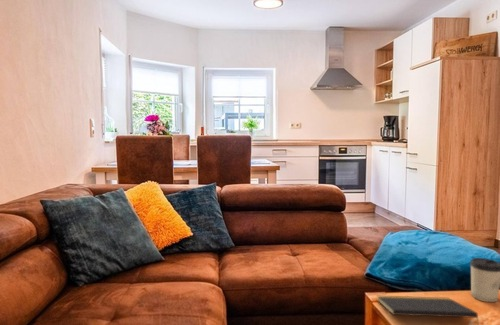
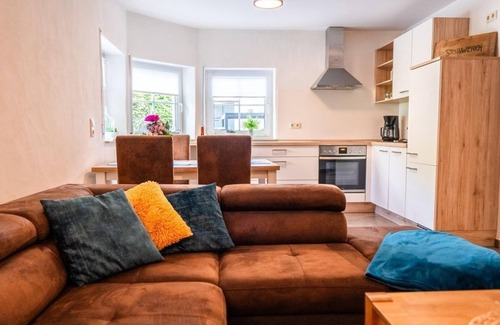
- notepad [376,295,479,325]
- cup [469,257,500,303]
